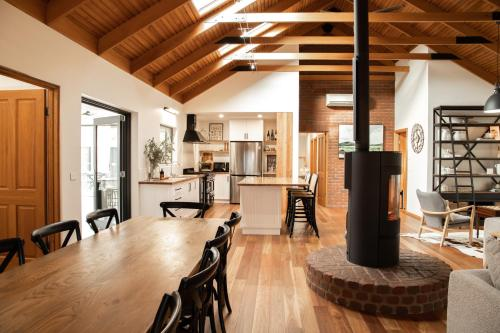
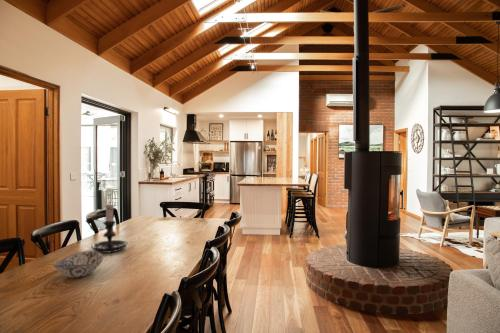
+ candle holder [90,200,129,254]
+ decorative bowl [52,250,105,279]
